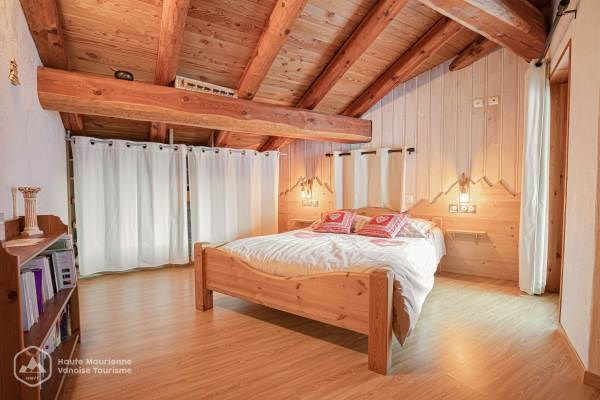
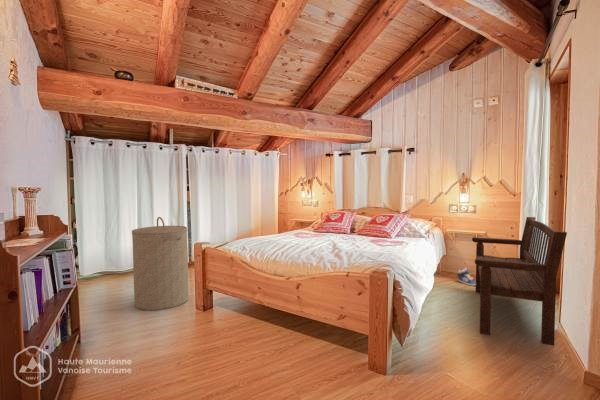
+ bench [471,216,568,347]
+ laundry hamper [131,216,190,311]
+ sneaker [456,267,476,287]
